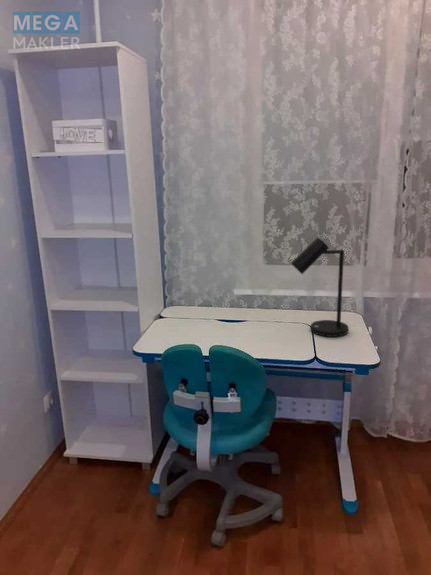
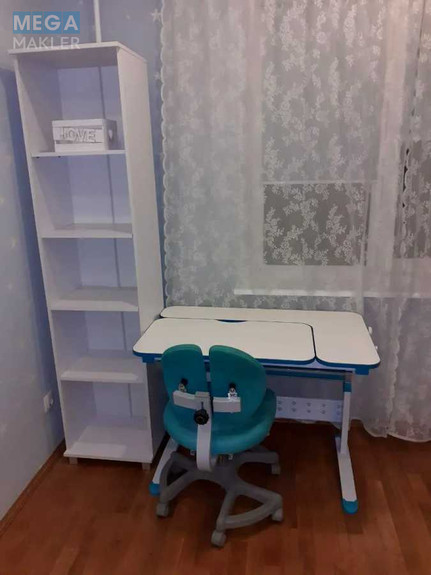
- desk lamp [290,236,350,338]
